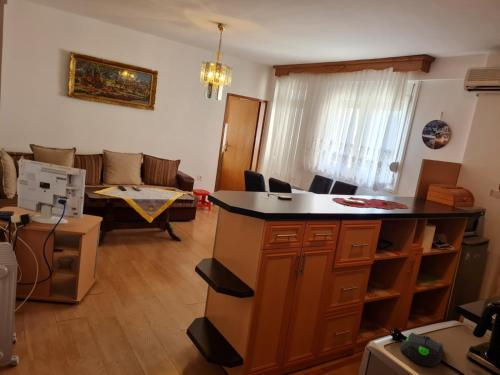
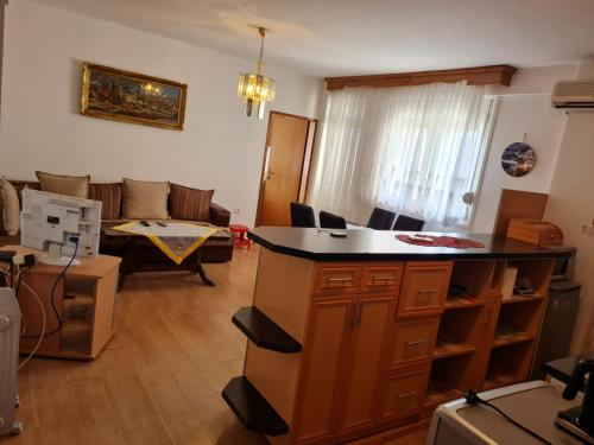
- computer mouse [399,332,444,368]
